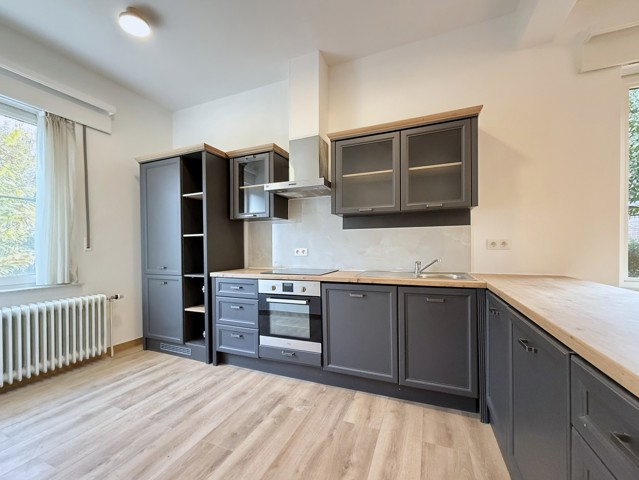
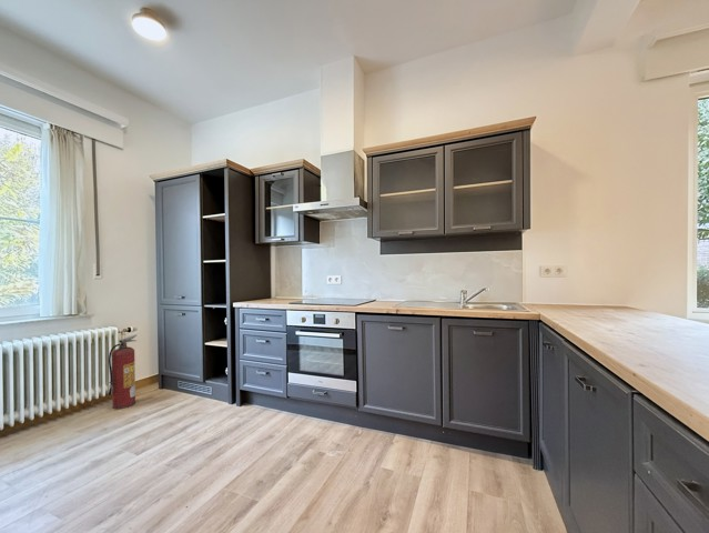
+ fire extinguisher [108,333,138,411]
